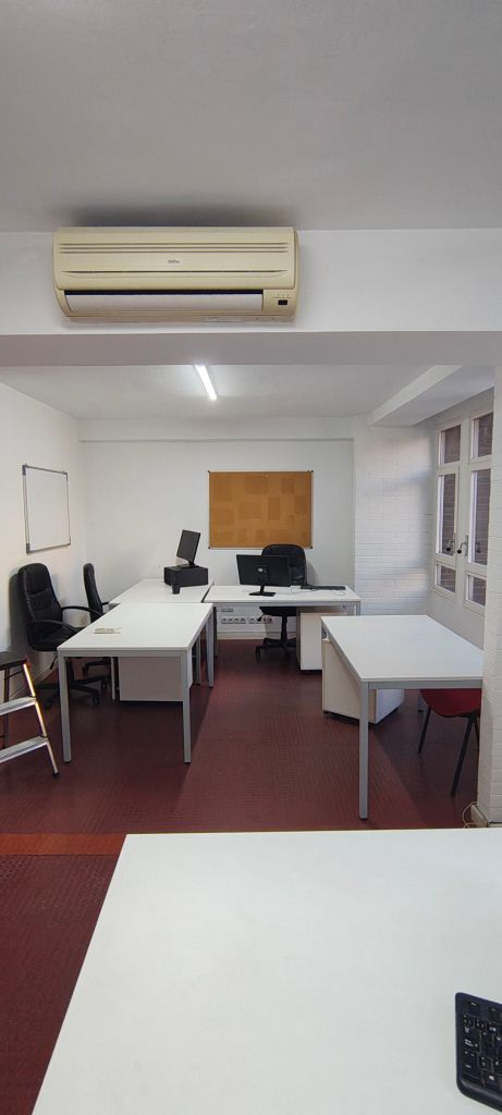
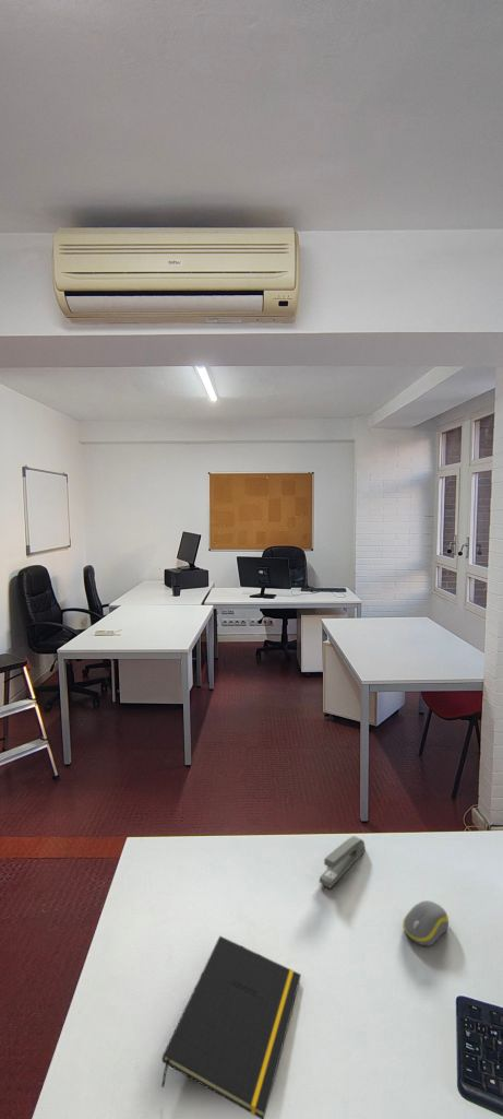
+ stapler [319,835,367,888]
+ notepad [160,934,302,1119]
+ computer mouse [402,899,450,946]
